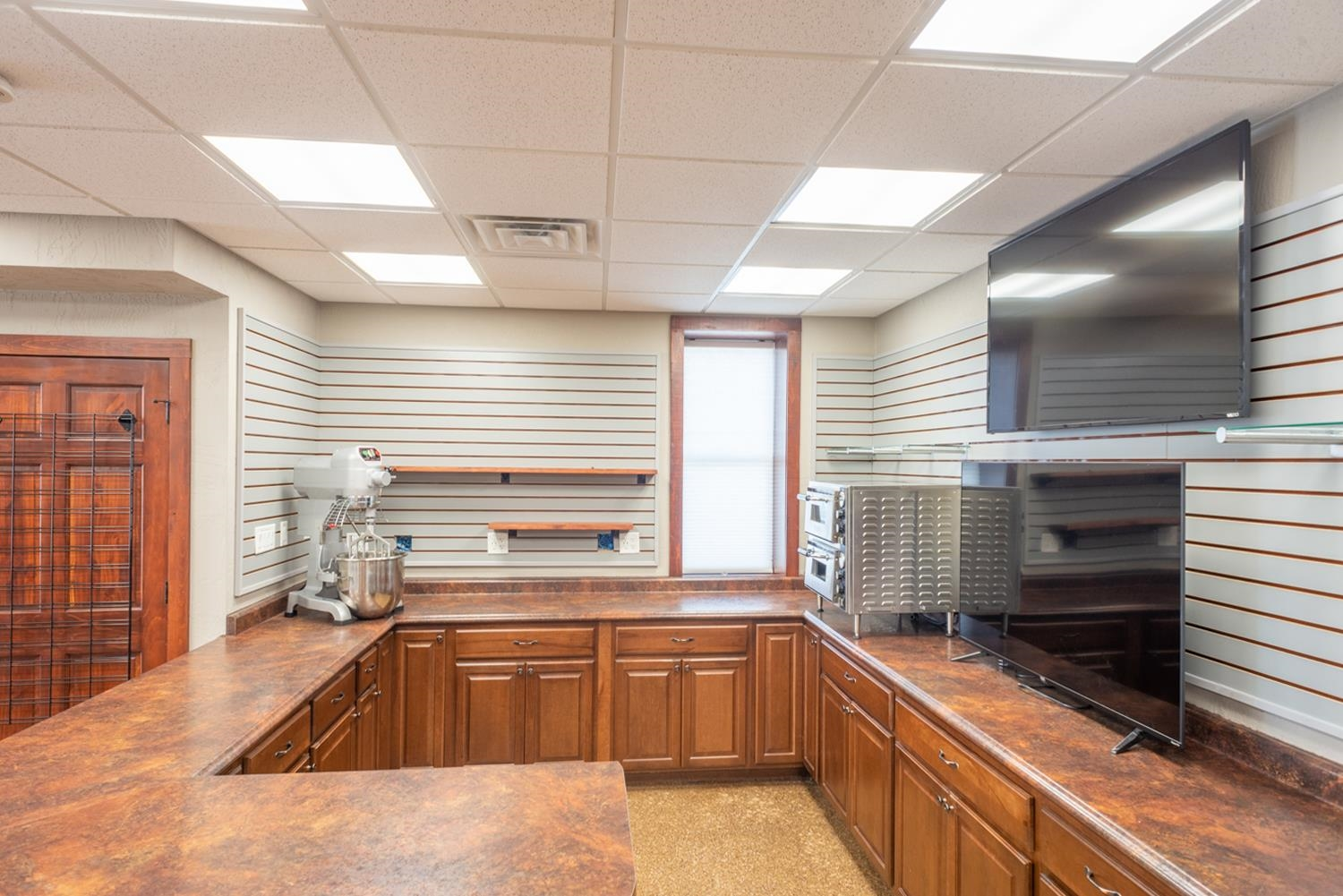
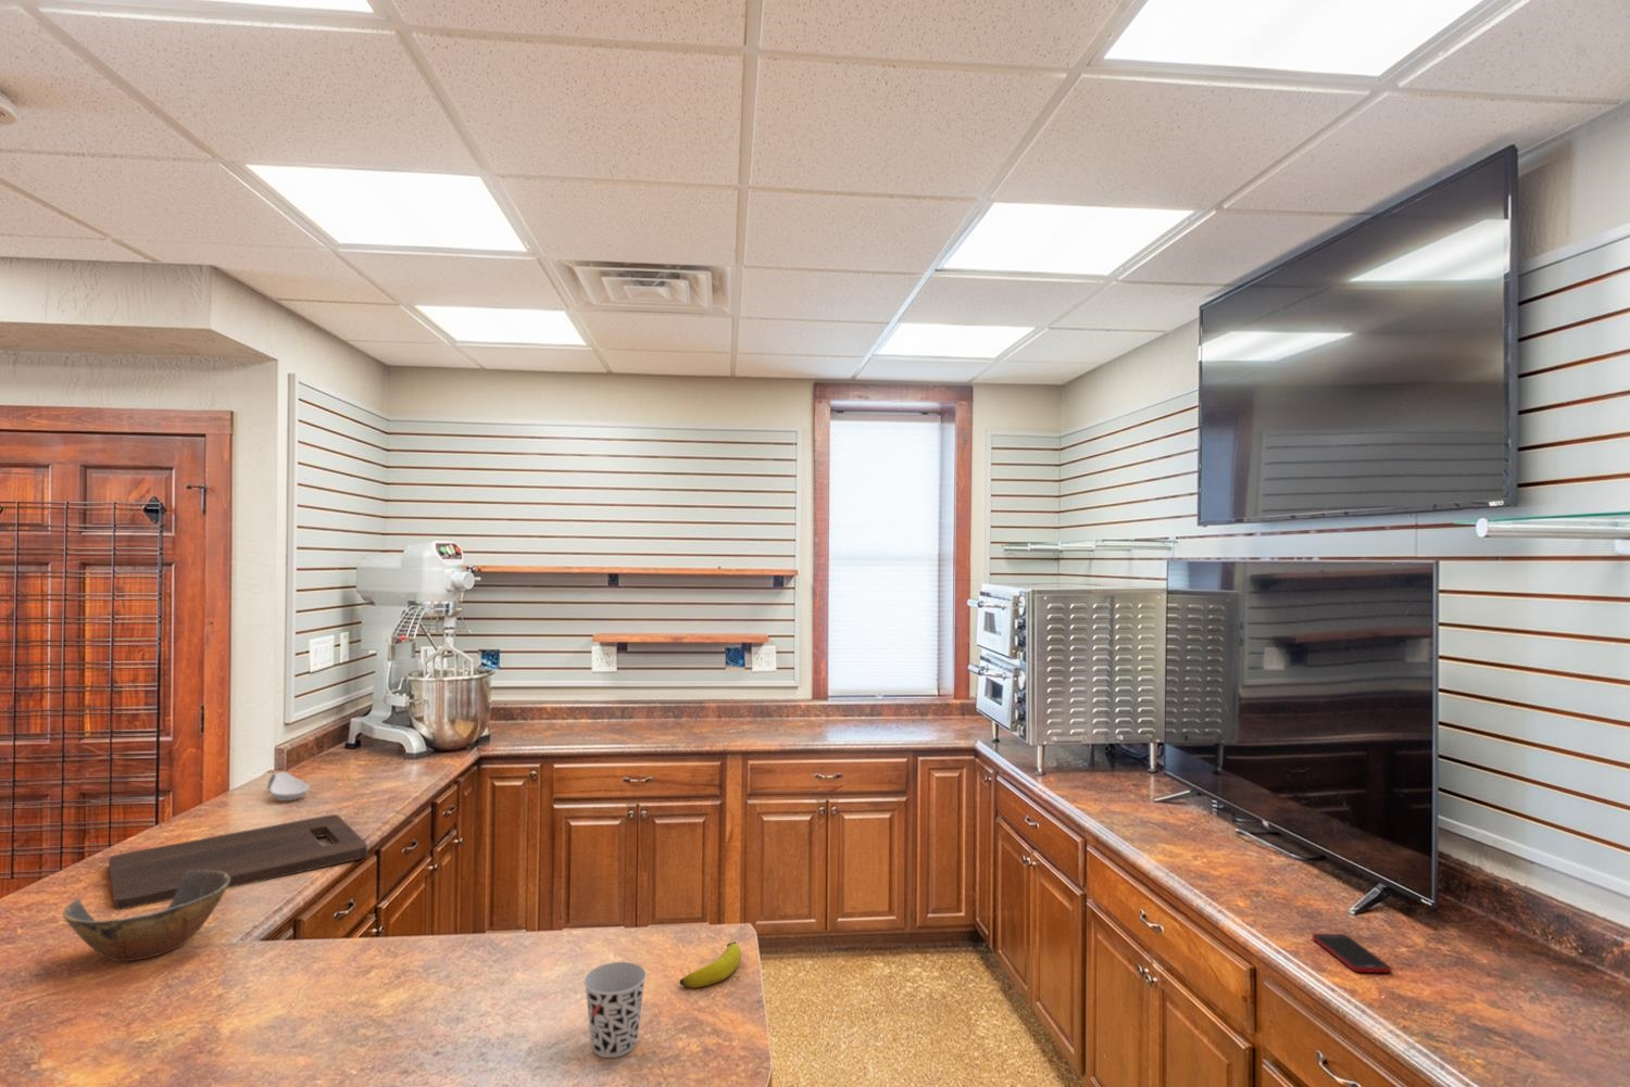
+ bowl [62,870,231,962]
+ banana [680,940,743,989]
+ cell phone [1312,933,1392,974]
+ cup [583,961,648,1059]
+ cutting board [108,813,369,910]
+ spoon rest [266,772,311,802]
